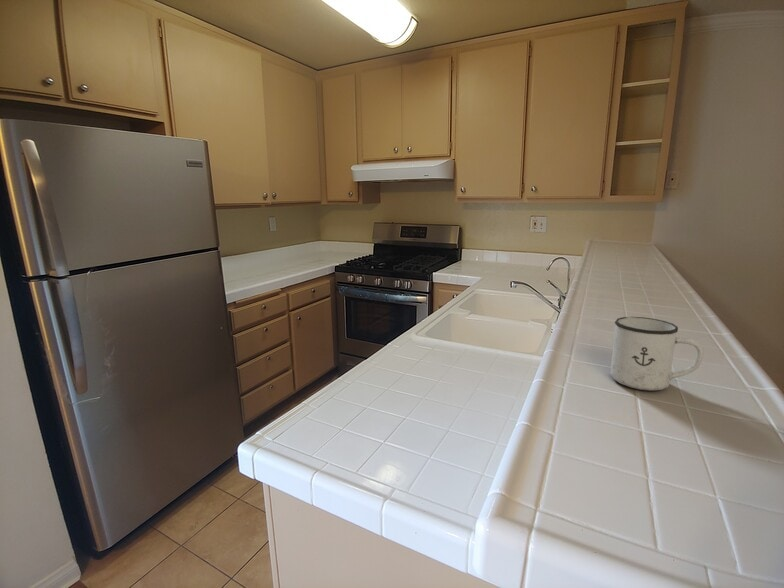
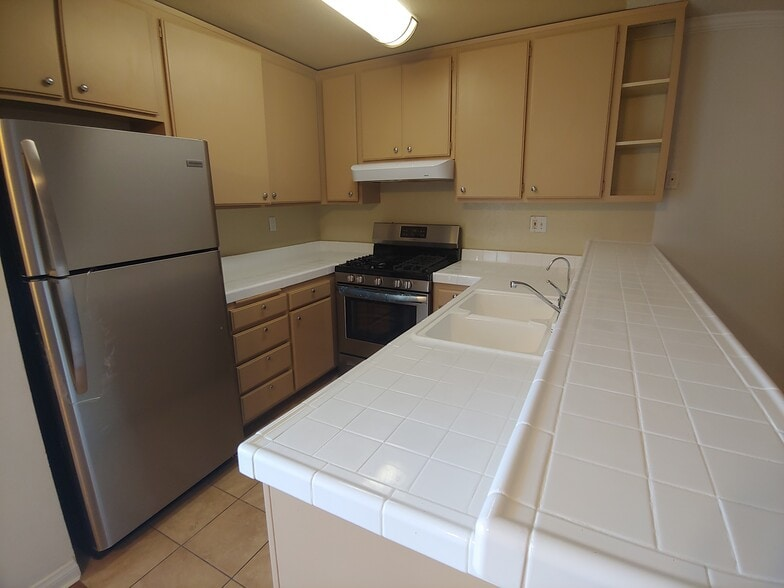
- mug [609,316,705,392]
